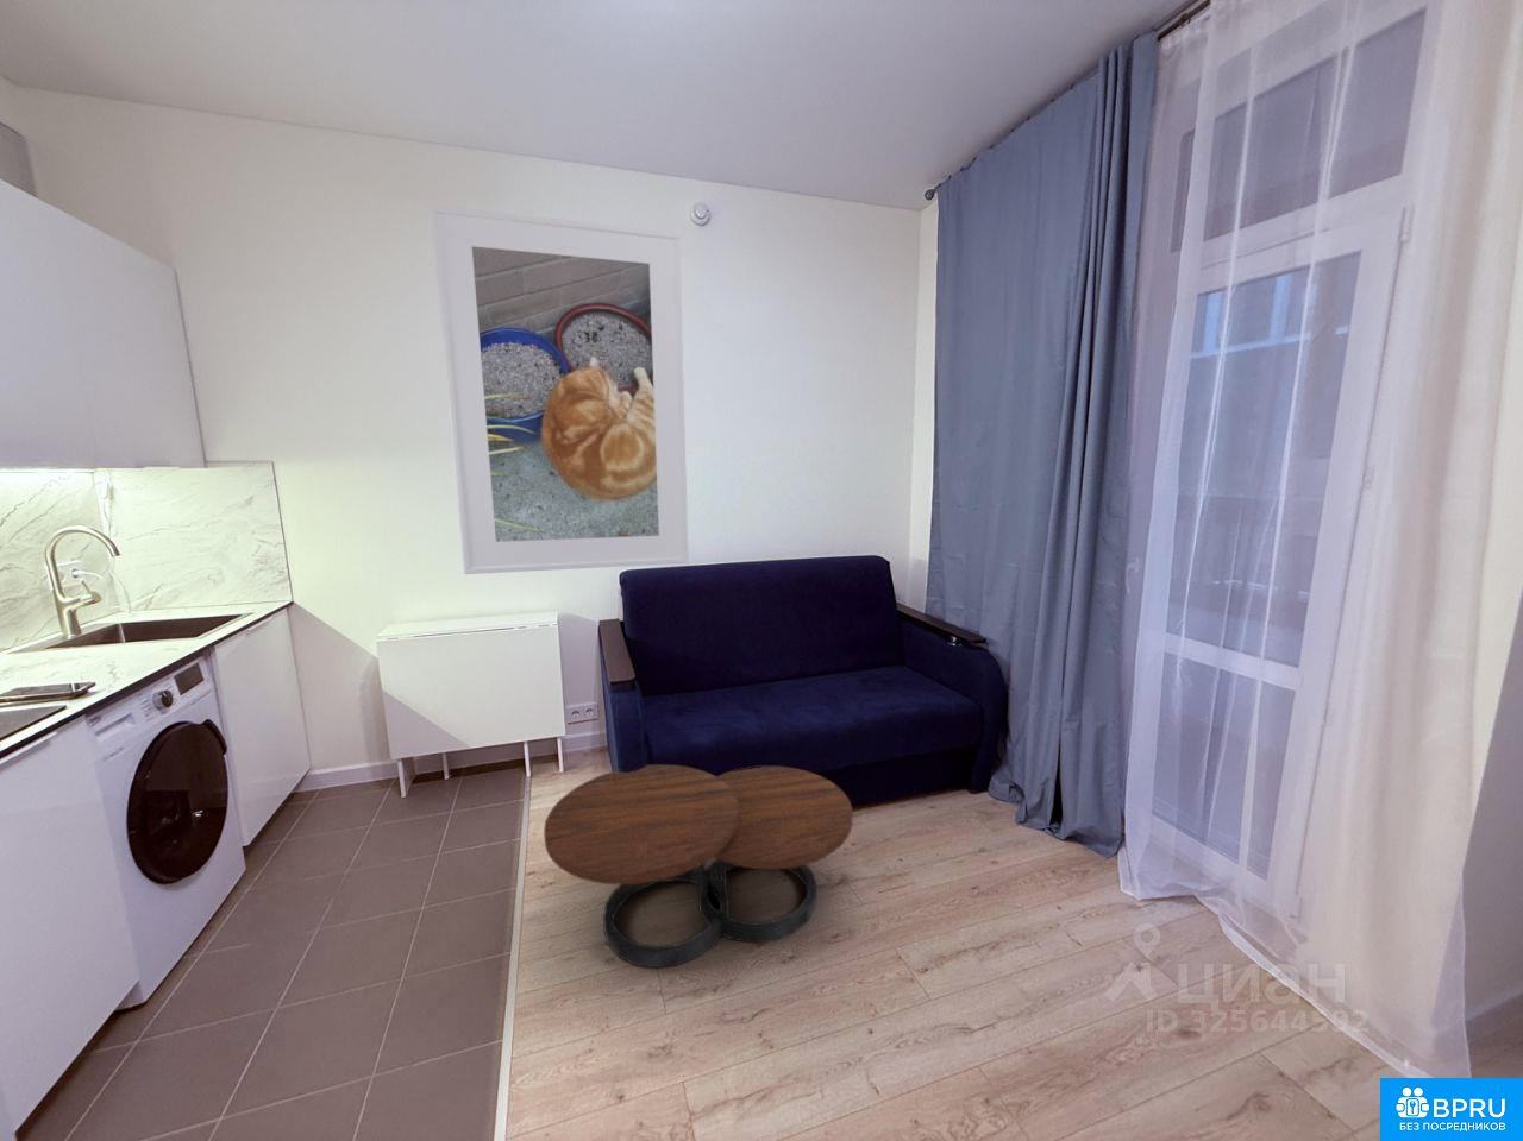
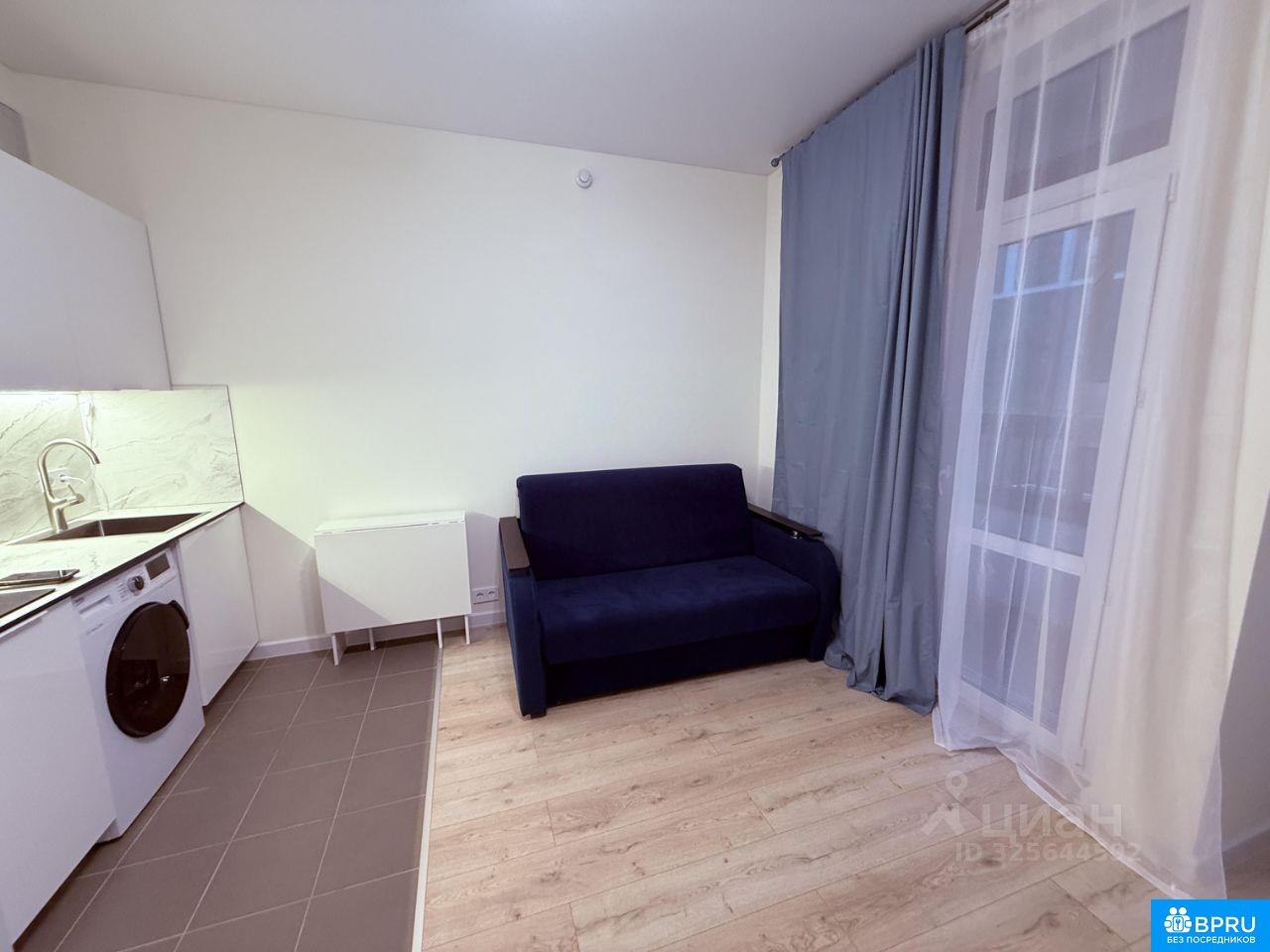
- coffee table [542,763,854,968]
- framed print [429,205,690,575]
